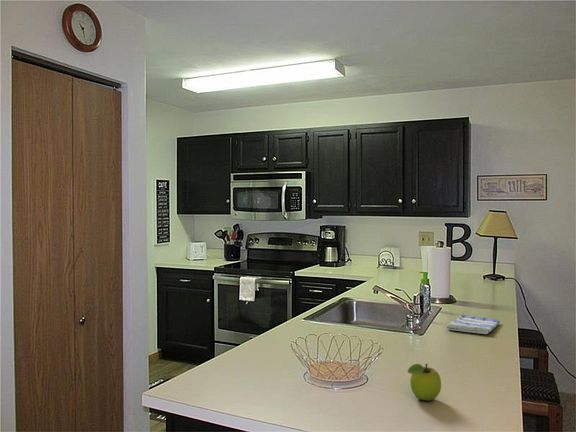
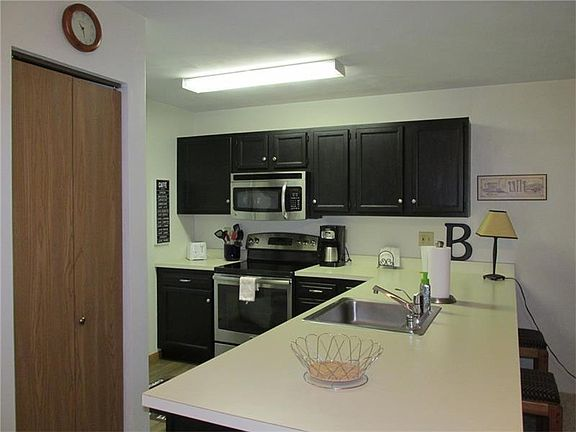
- fruit [407,363,442,402]
- dish towel [445,314,500,335]
